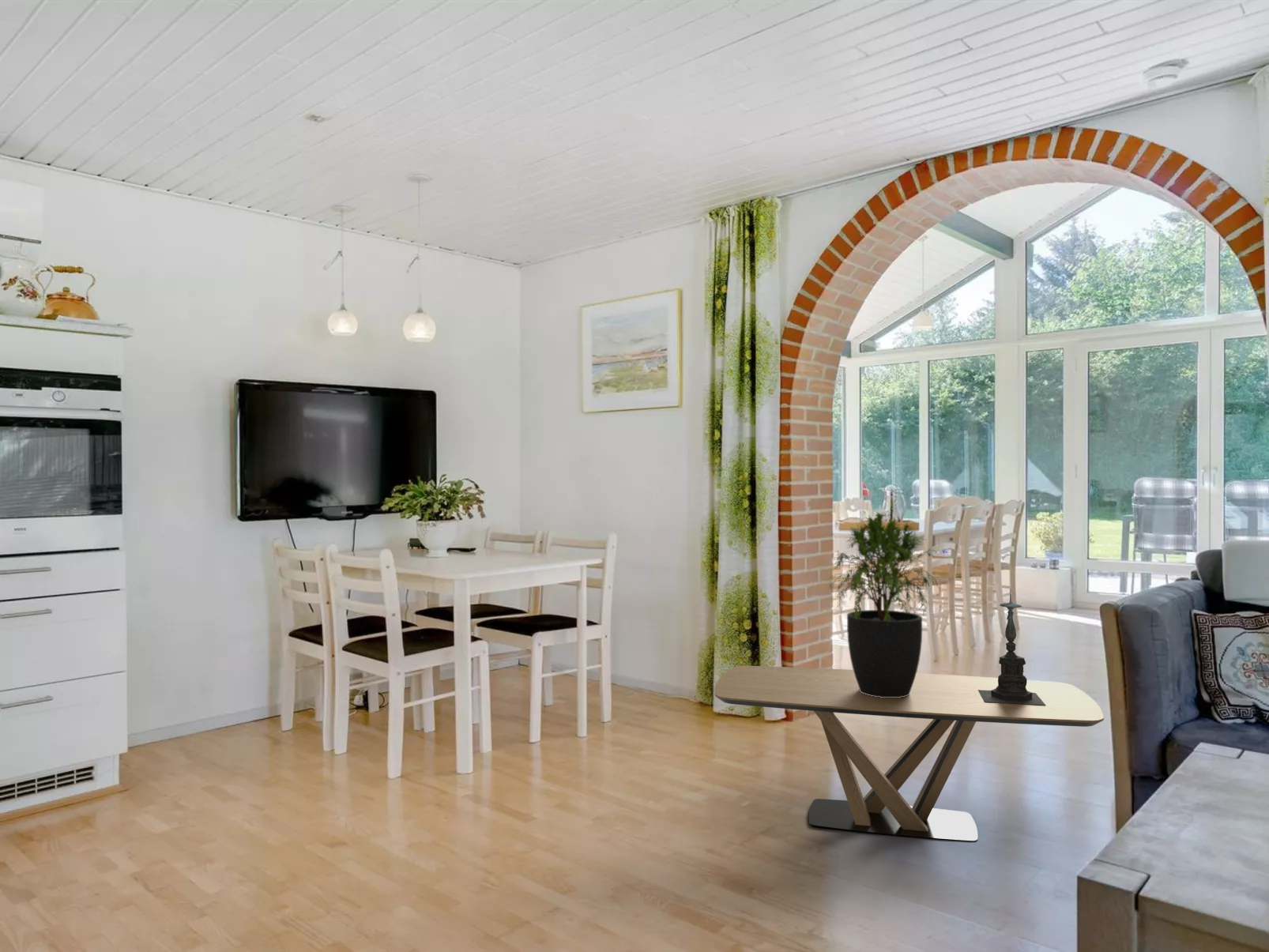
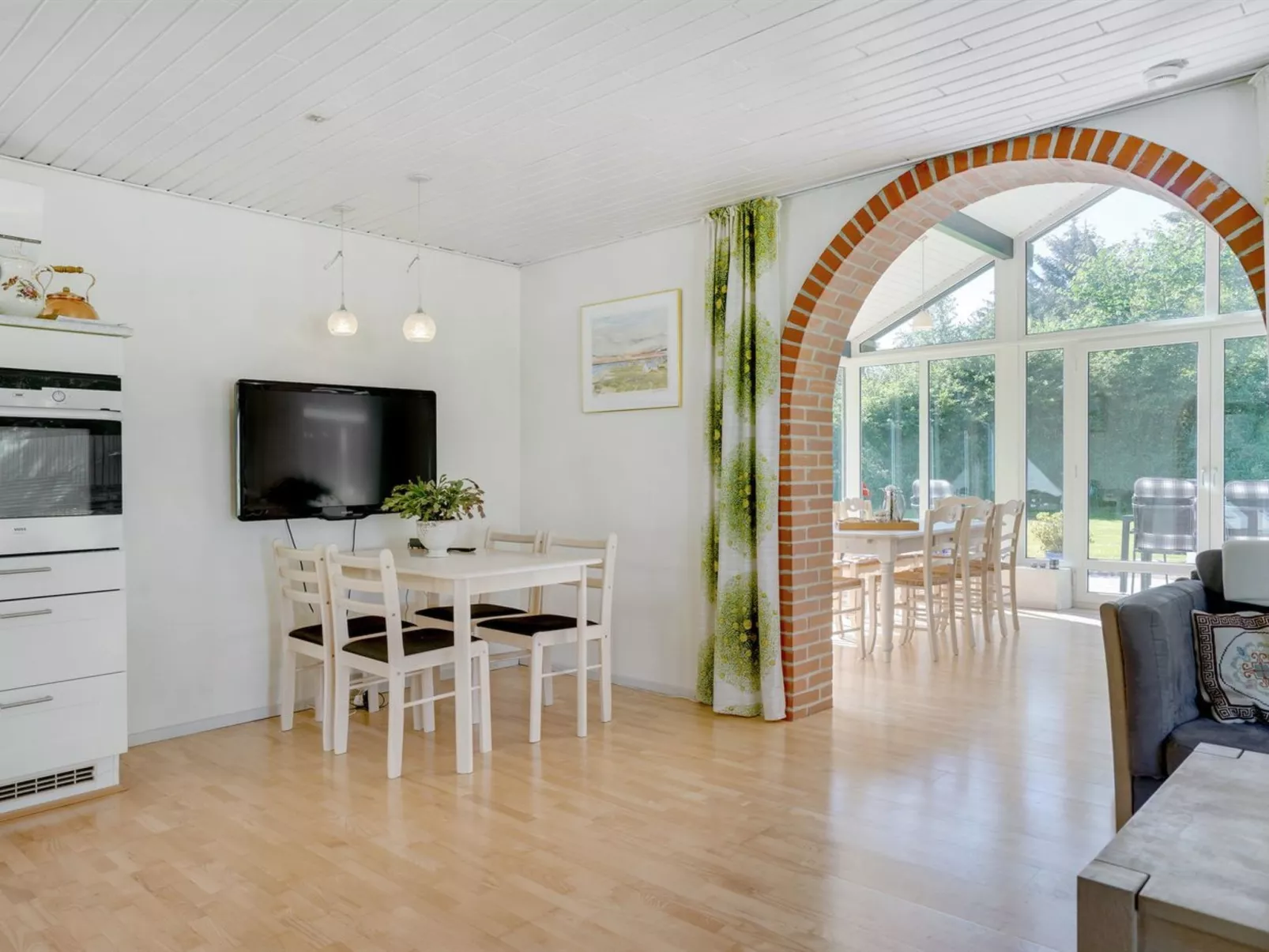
- coffee table [714,665,1105,842]
- candle holder [978,588,1046,706]
- potted plant [824,510,944,698]
